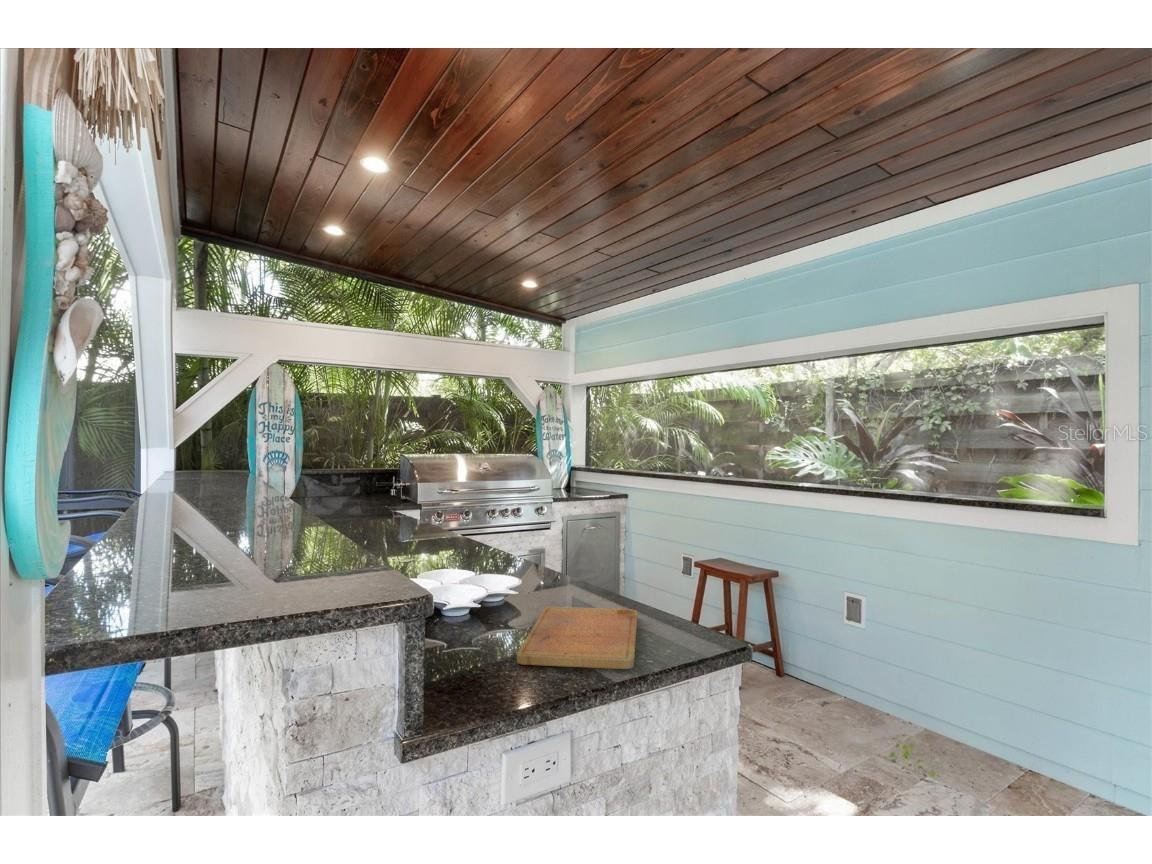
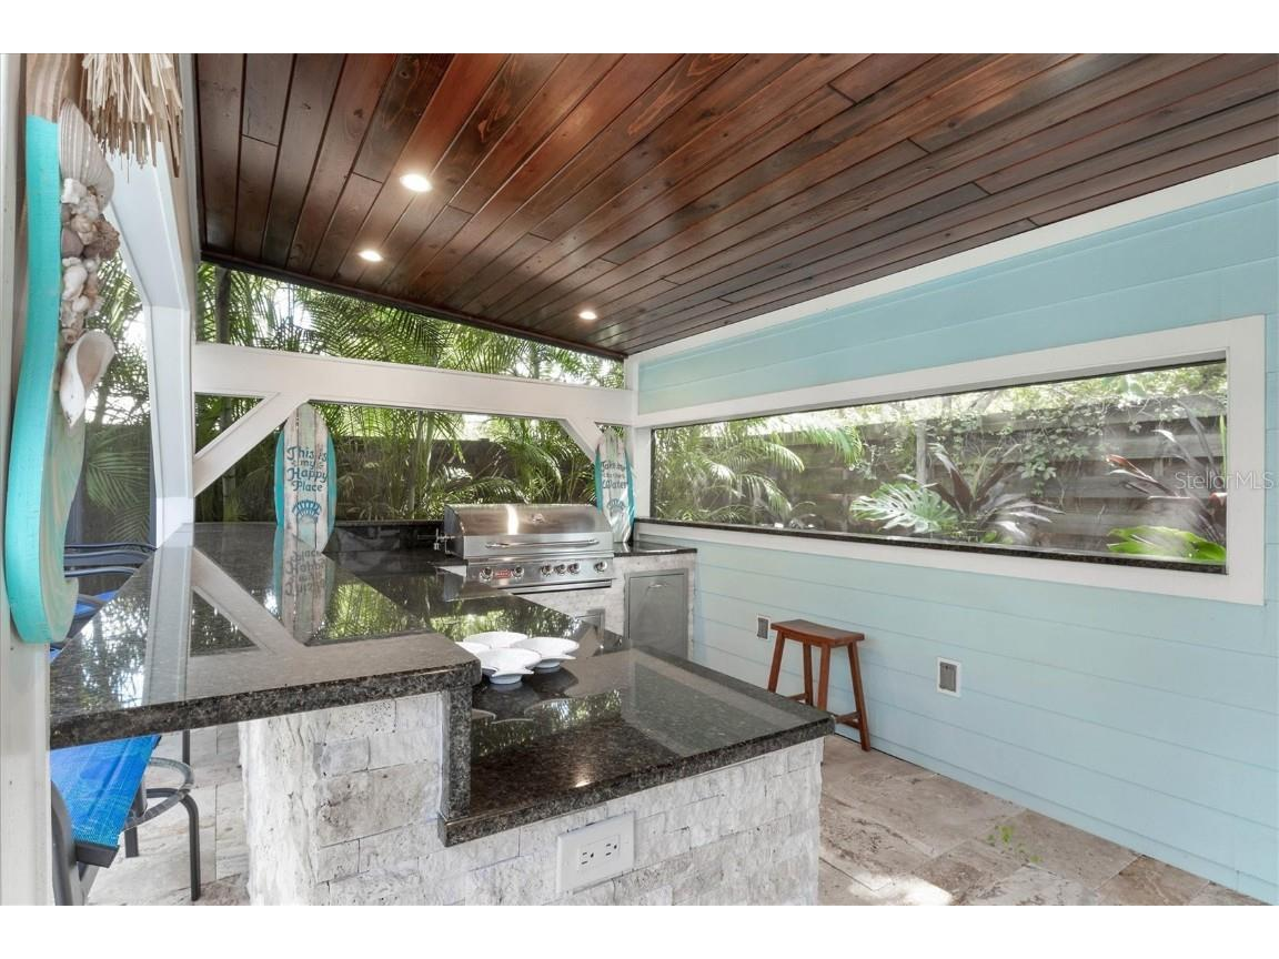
- cutting board [516,606,638,670]
